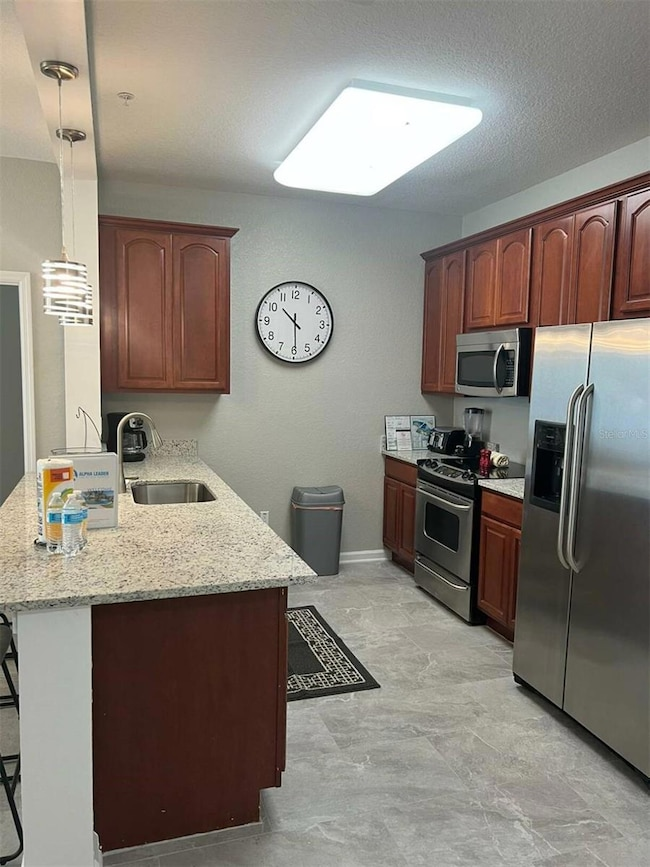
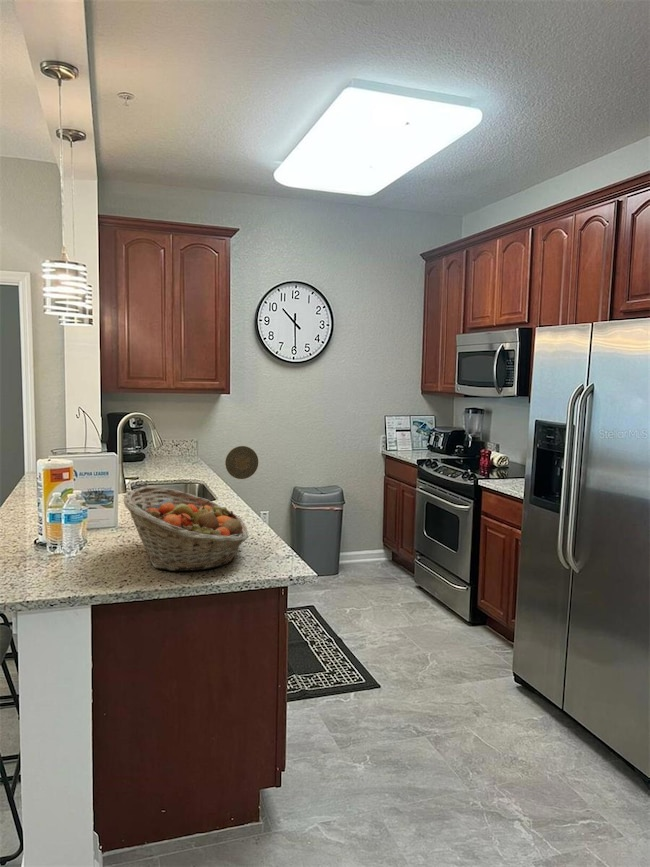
+ fruit basket [122,486,249,572]
+ decorative plate [224,445,259,480]
